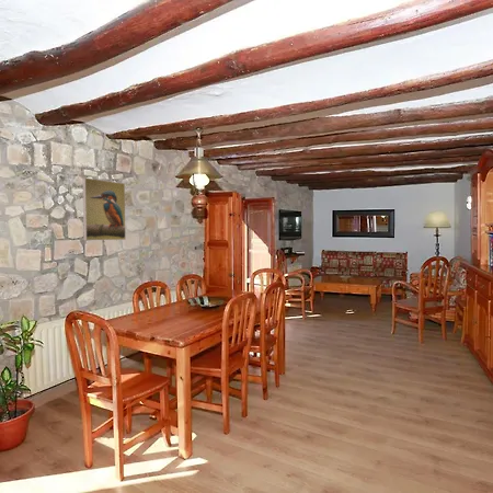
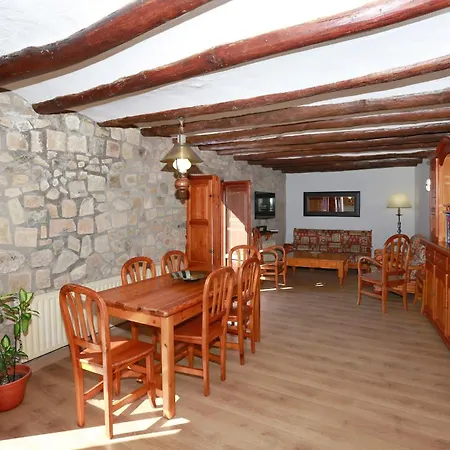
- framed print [82,176,127,242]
